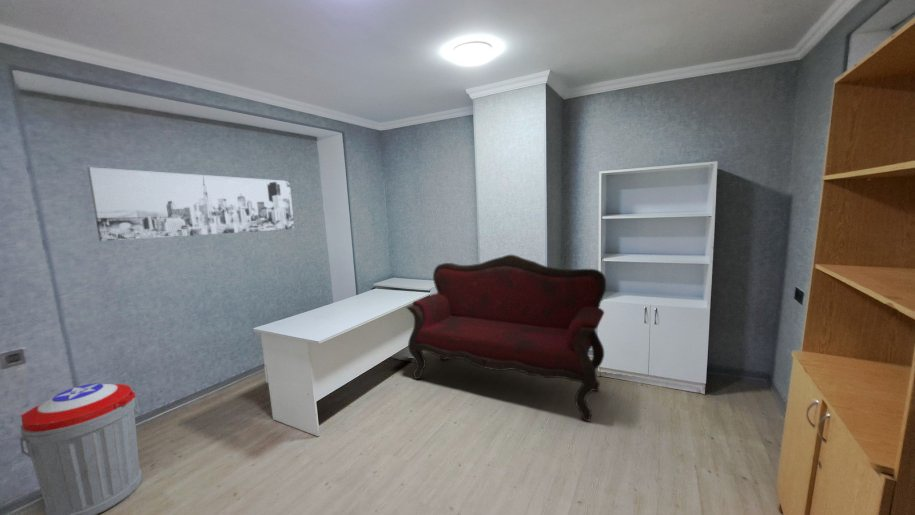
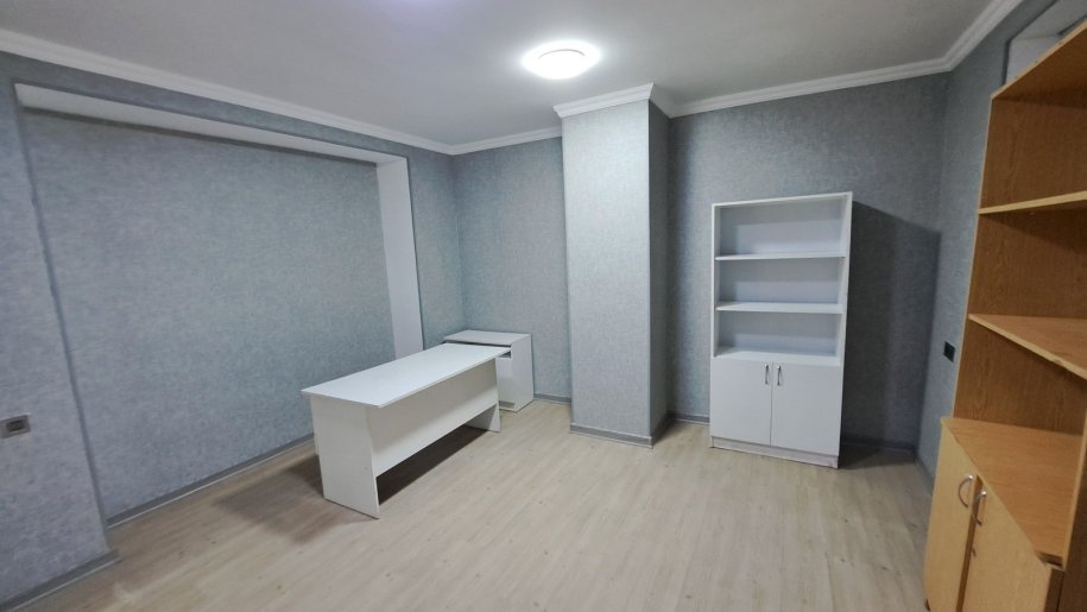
- trash can [19,382,143,515]
- sofa [405,254,607,422]
- wall art [86,166,295,242]
